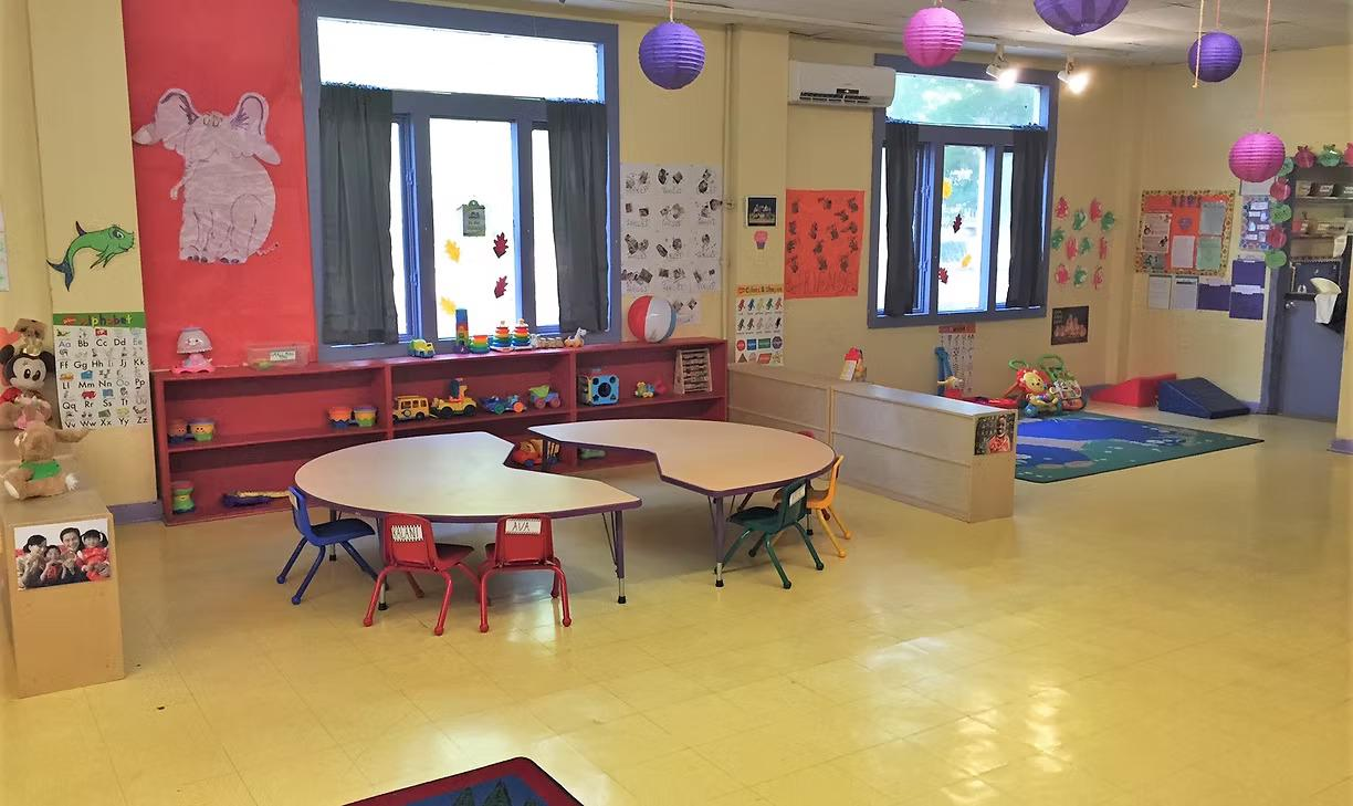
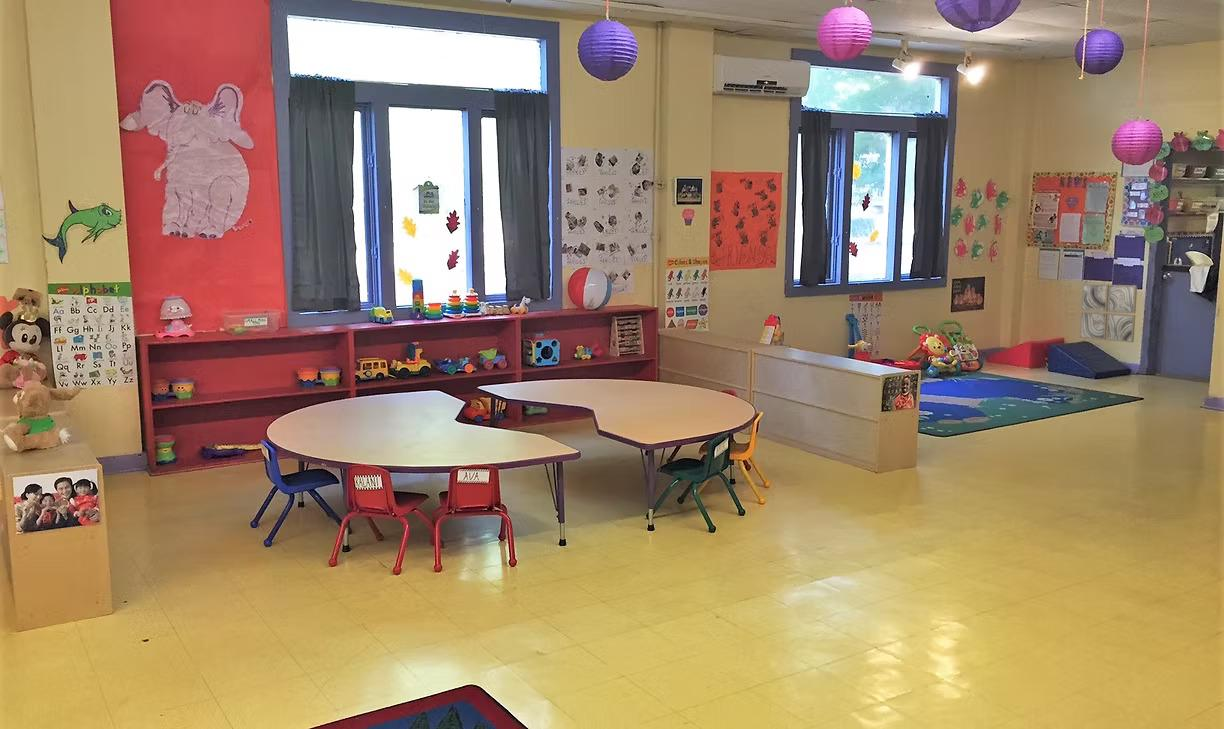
+ wall art [1079,283,1138,343]
